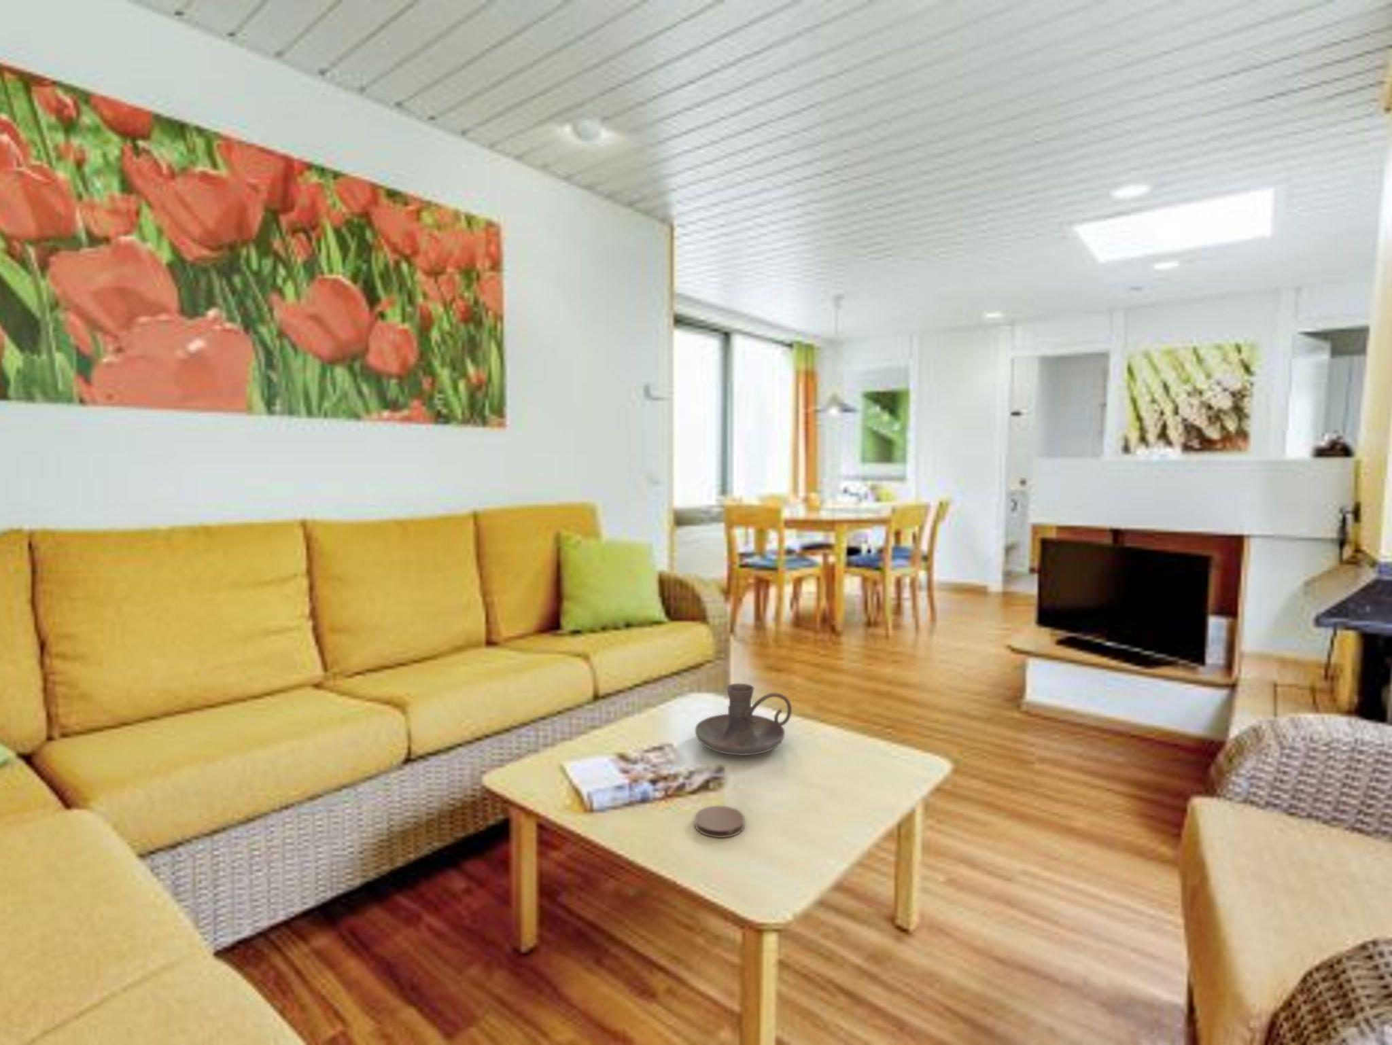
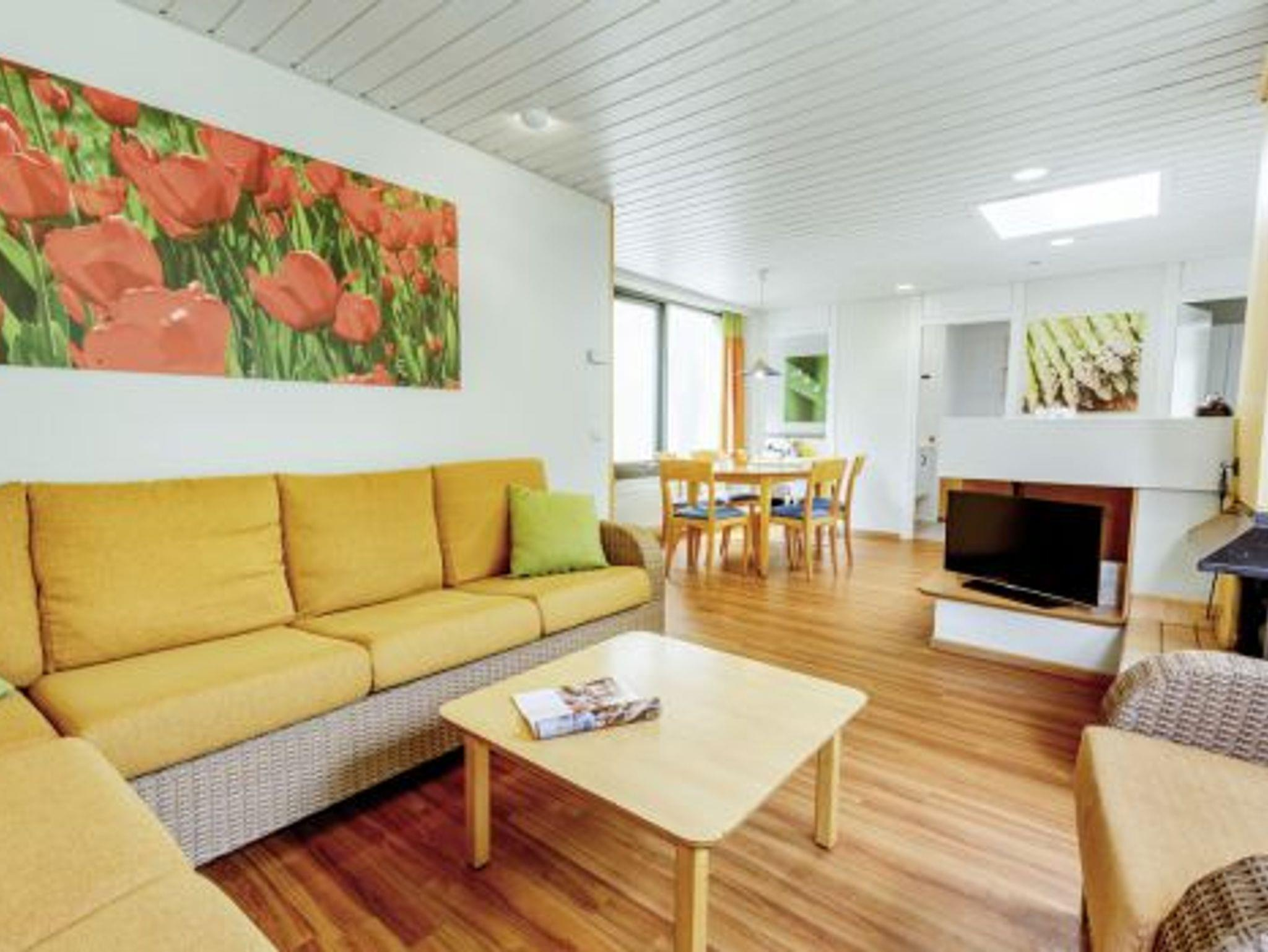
- candle holder [695,683,793,756]
- coaster [694,805,745,839]
